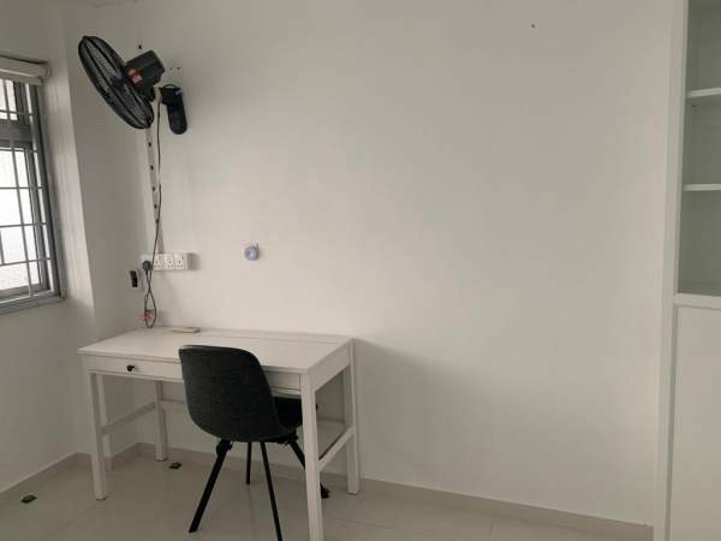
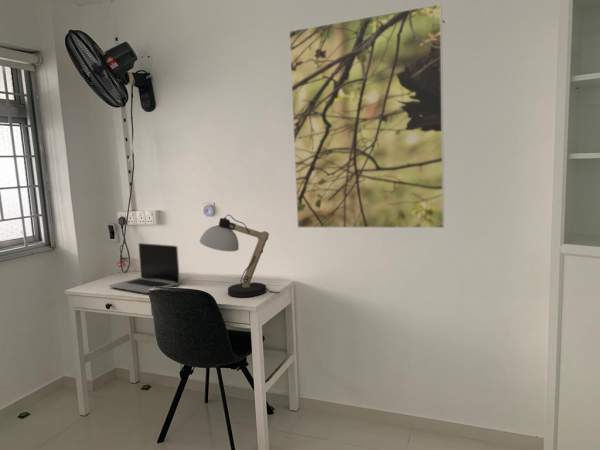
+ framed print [288,3,445,229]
+ laptop [108,242,181,294]
+ desk lamp [199,214,280,298]
